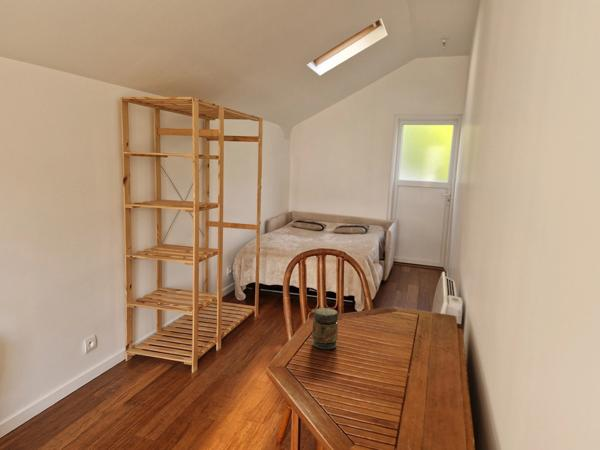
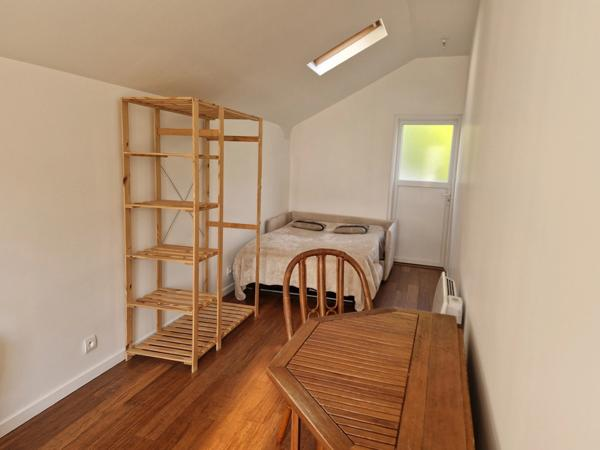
- jar [311,307,339,350]
